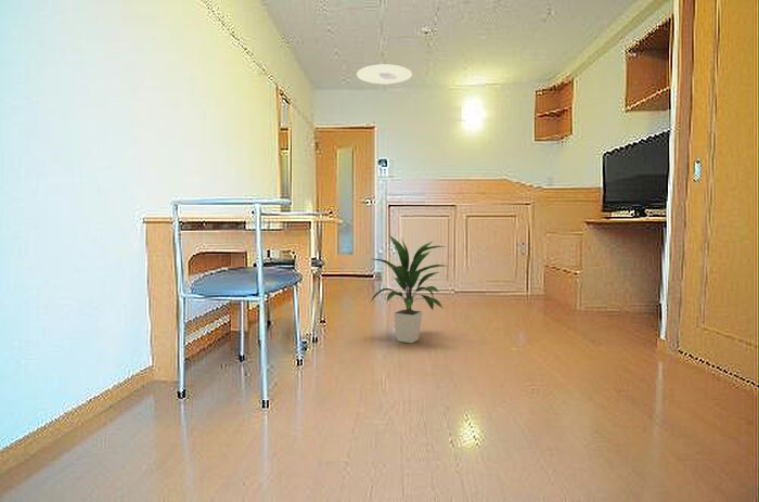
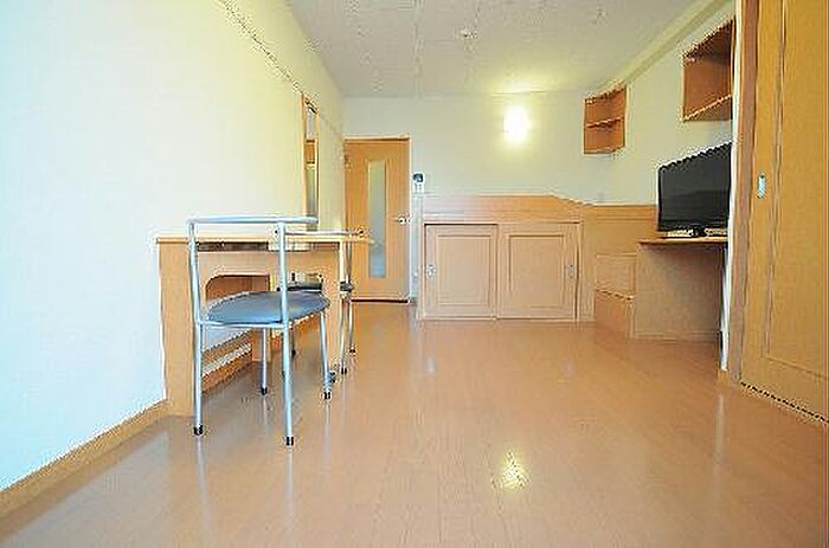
- indoor plant [369,234,450,344]
- ceiling light [356,64,413,85]
